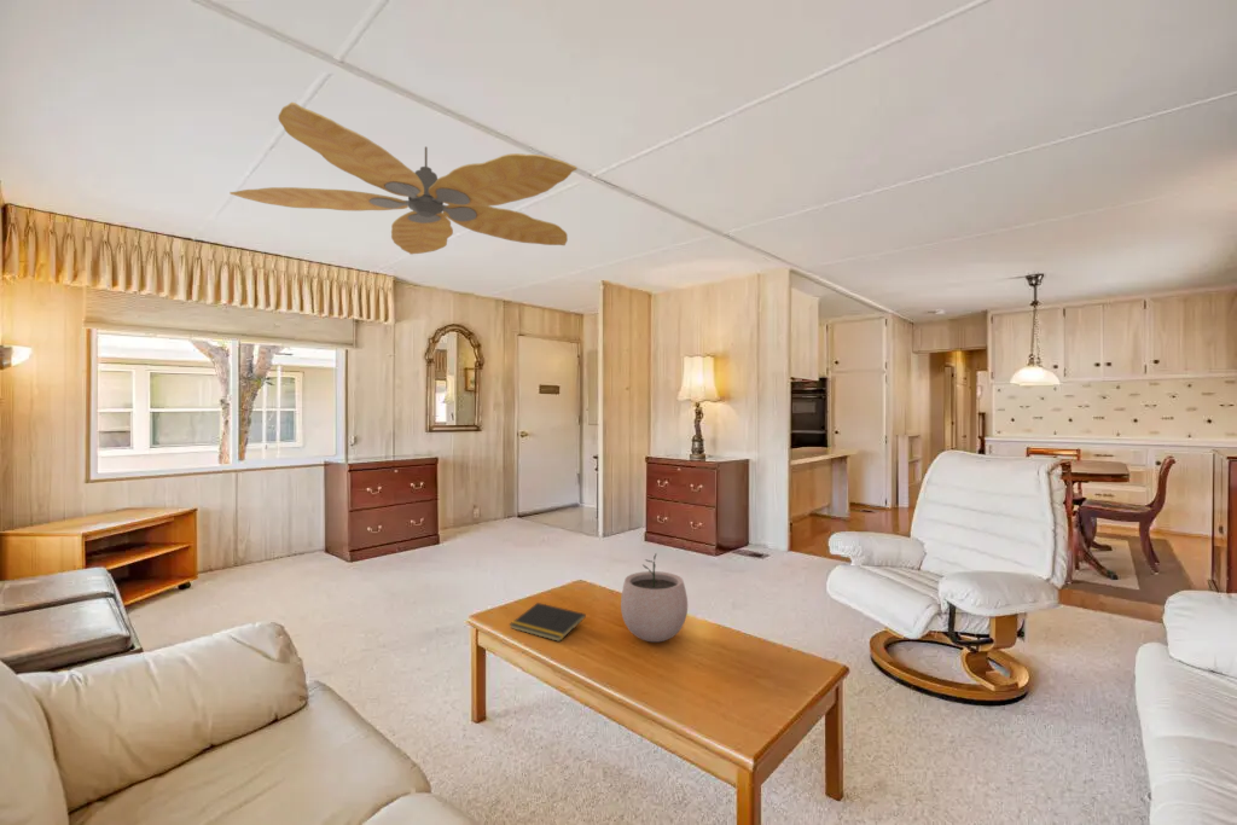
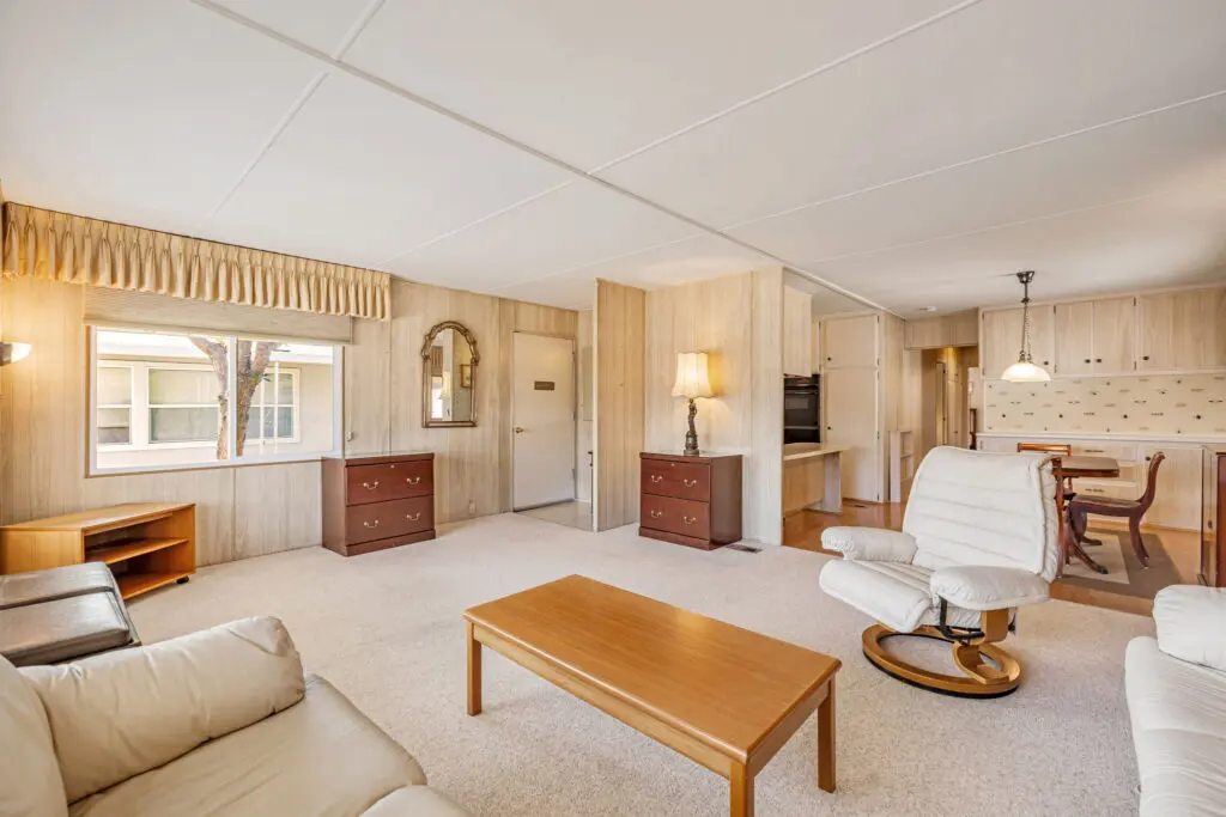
- notepad [509,602,587,643]
- plant pot [620,552,689,643]
- ceiling fan [228,101,579,256]
